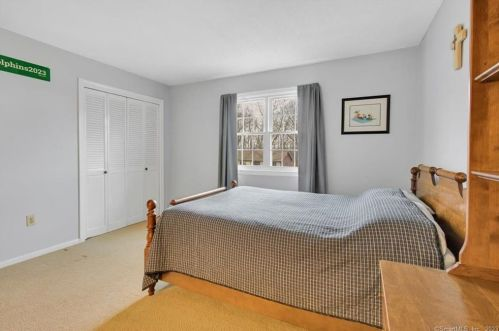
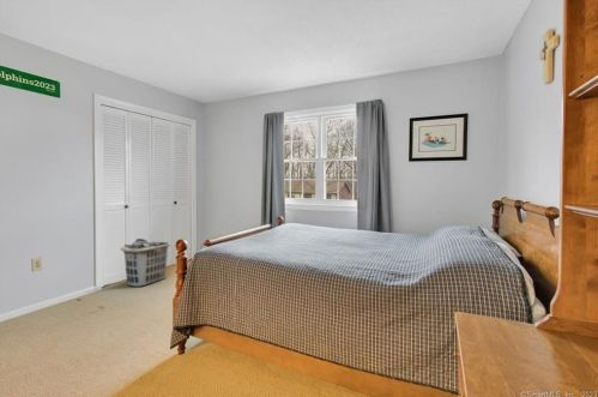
+ clothes hamper [119,237,173,288]
